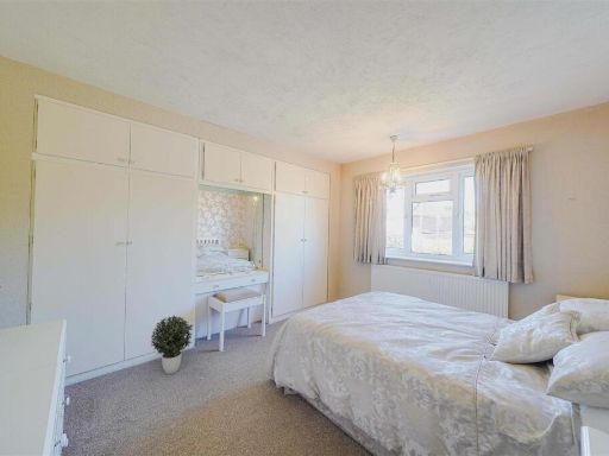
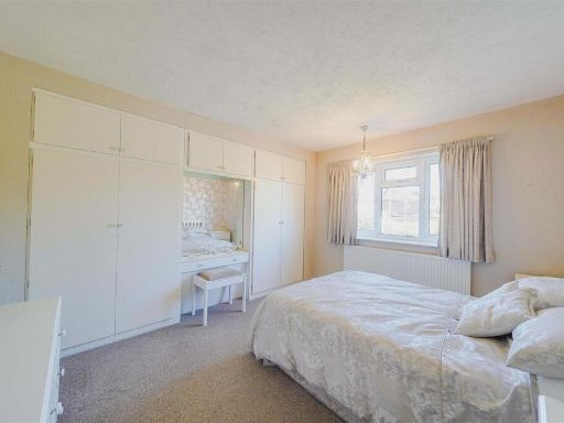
- potted plant [150,315,194,375]
